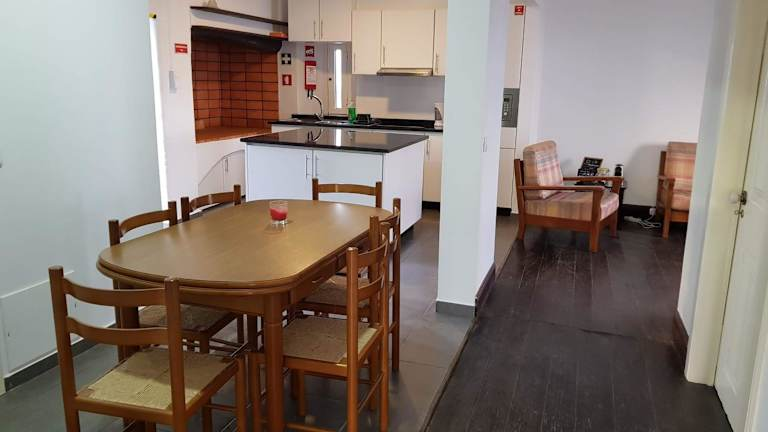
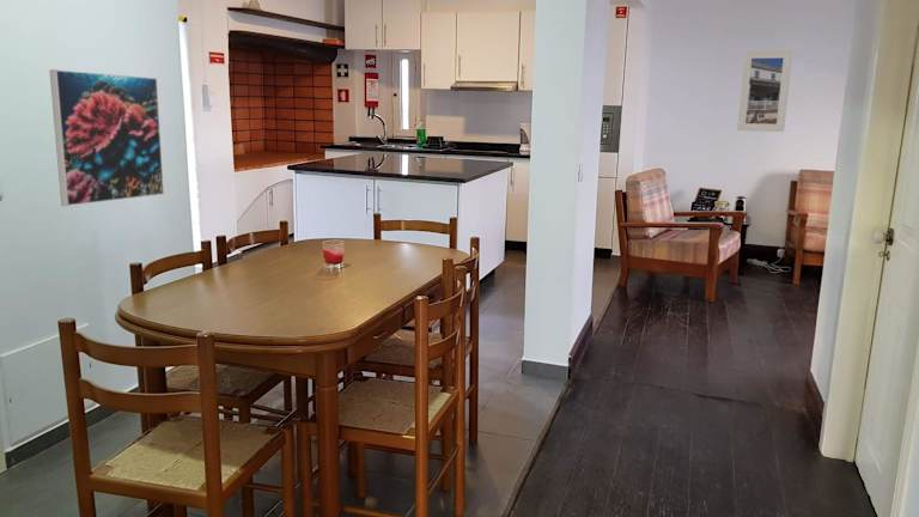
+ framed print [736,49,793,133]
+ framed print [48,68,165,207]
